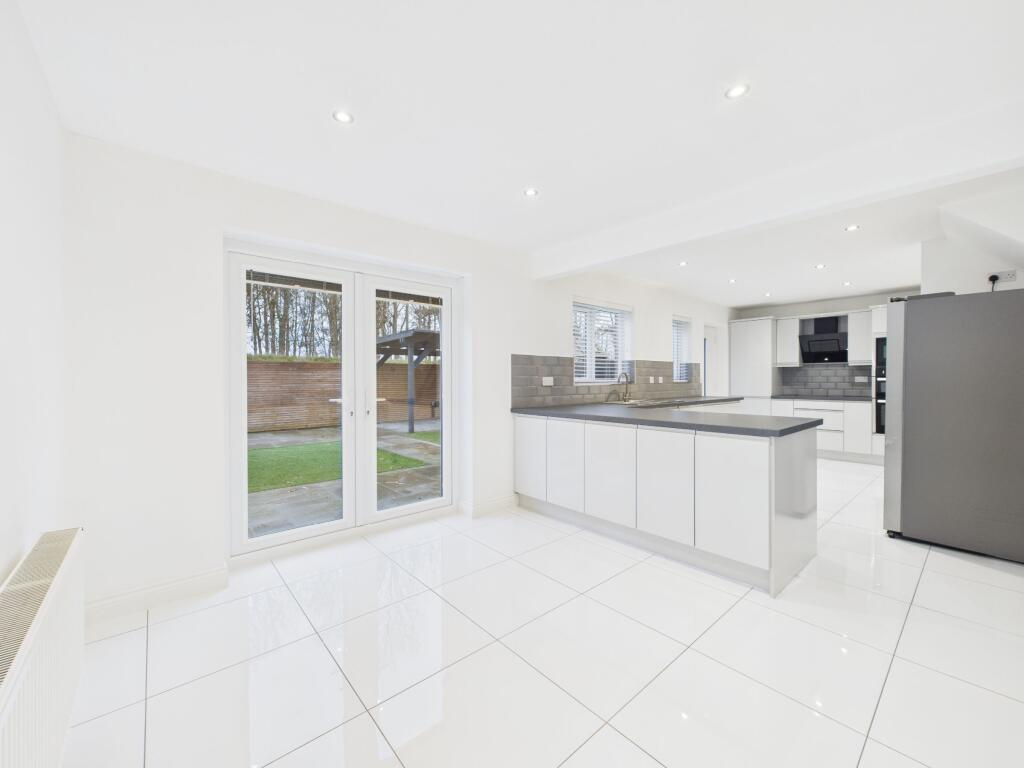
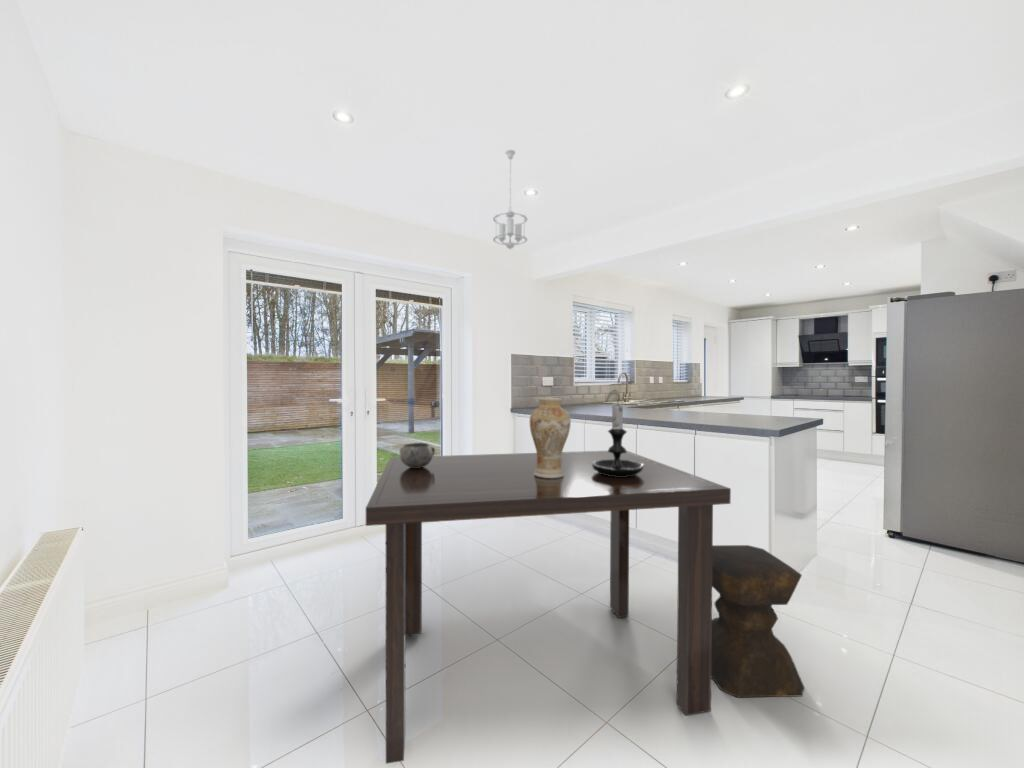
+ candle holder [592,397,645,477]
+ stool [711,544,806,698]
+ decorative bowl [399,442,436,468]
+ pendant light [492,149,528,250]
+ vase [529,397,572,478]
+ dining table [365,449,732,765]
